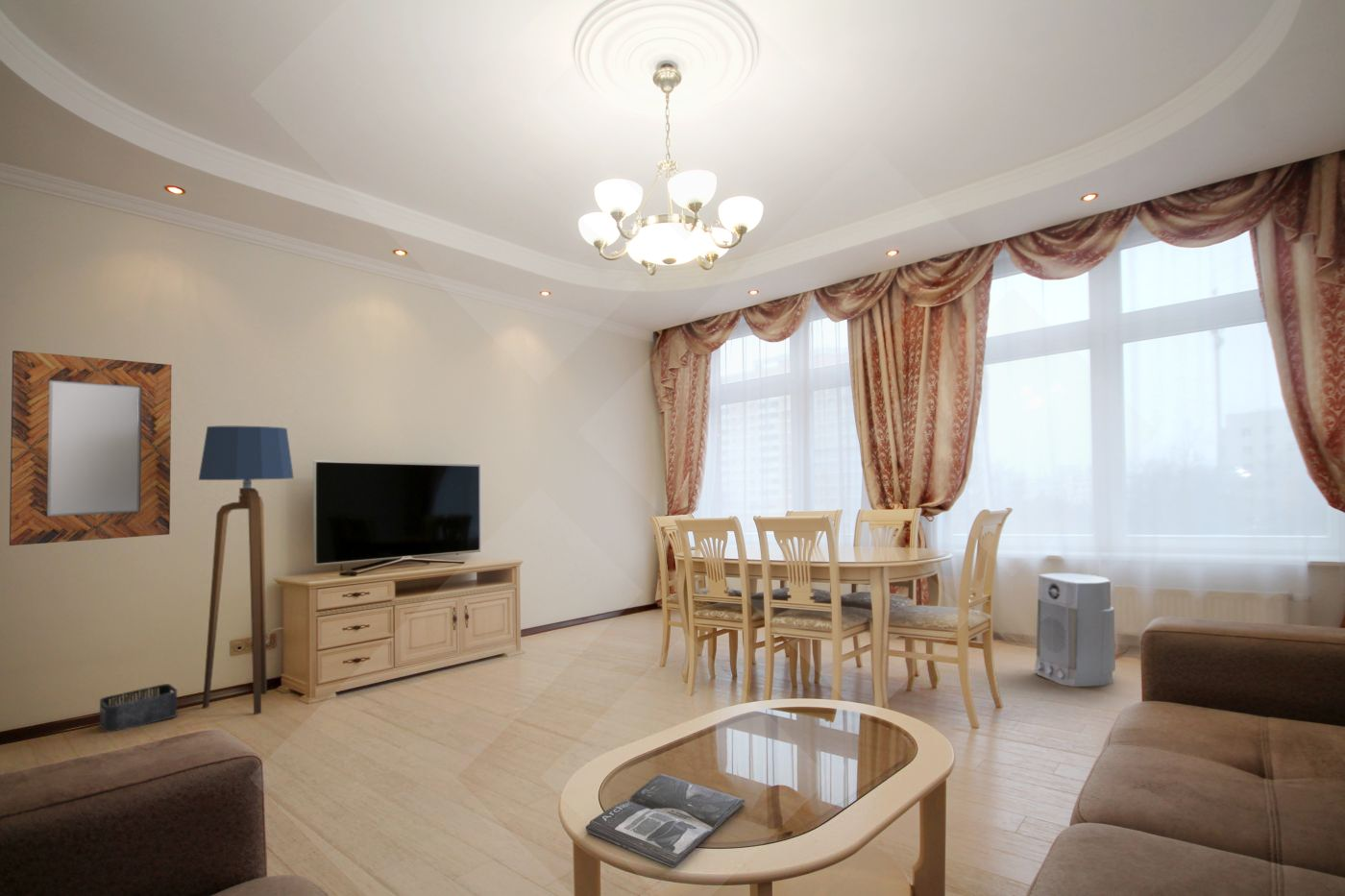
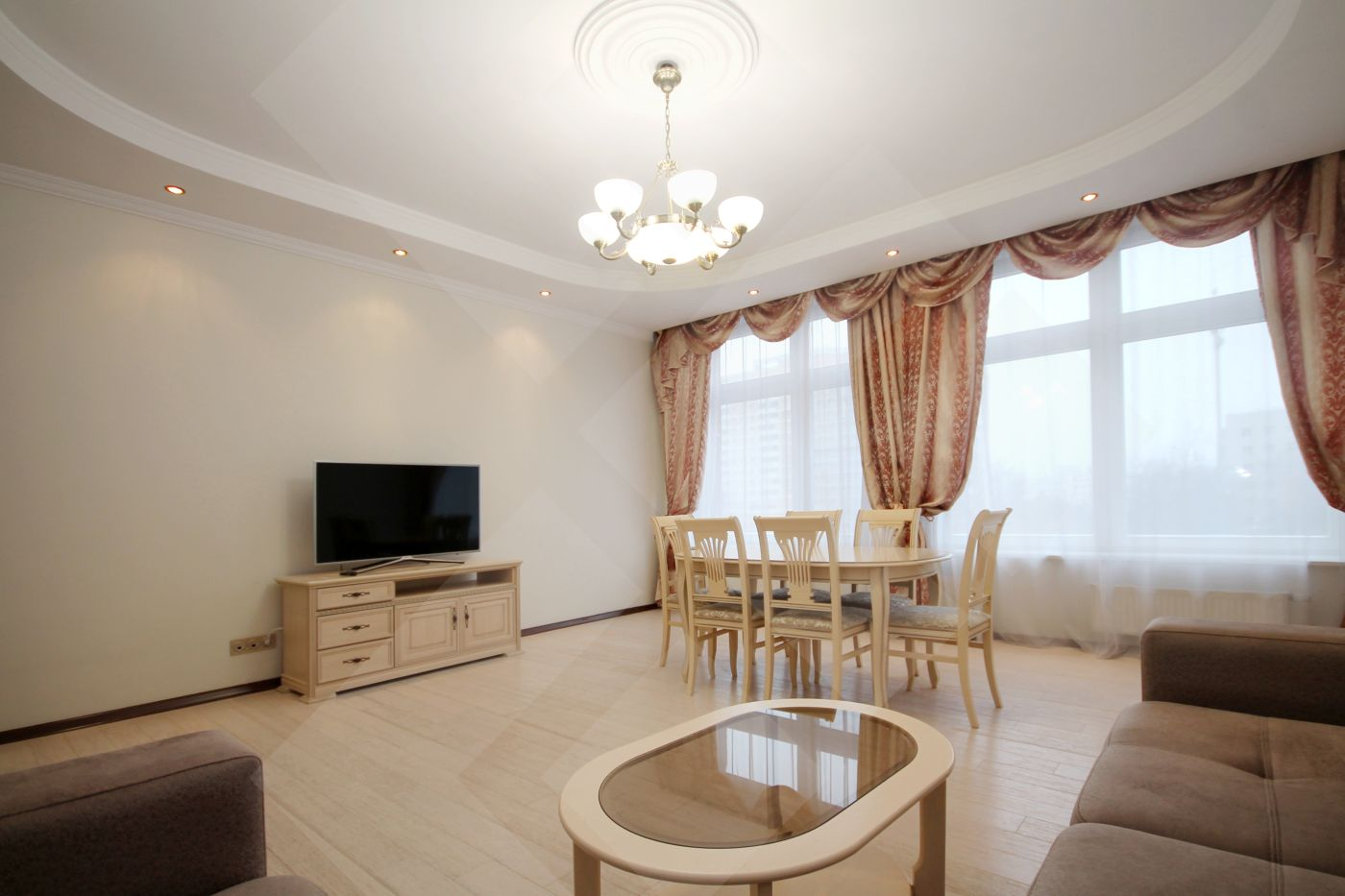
- floor lamp [198,425,295,715]
- home mirror [9,350,172,546]
- air purifier [1034,572,1116,688]
- magazine [585,773,746,868]
- storage bin [99,683,178,733]
